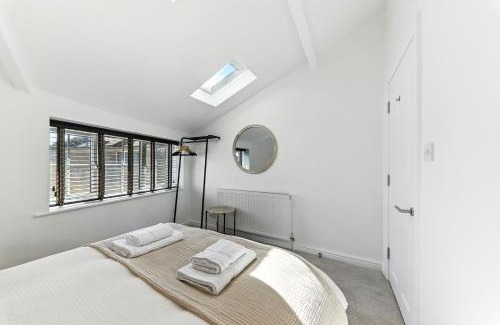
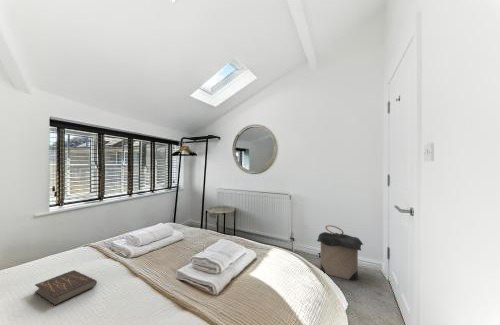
+ book [34,269,98,306]
+ laundry hamper [316,224,364,282]
